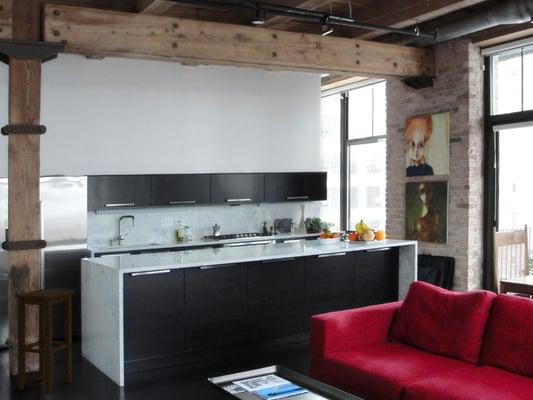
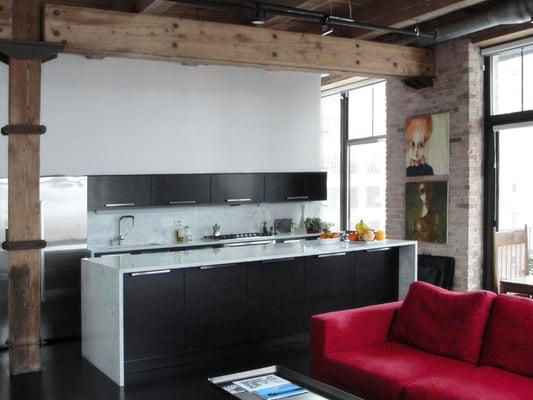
- stool [14,288,75,394]
